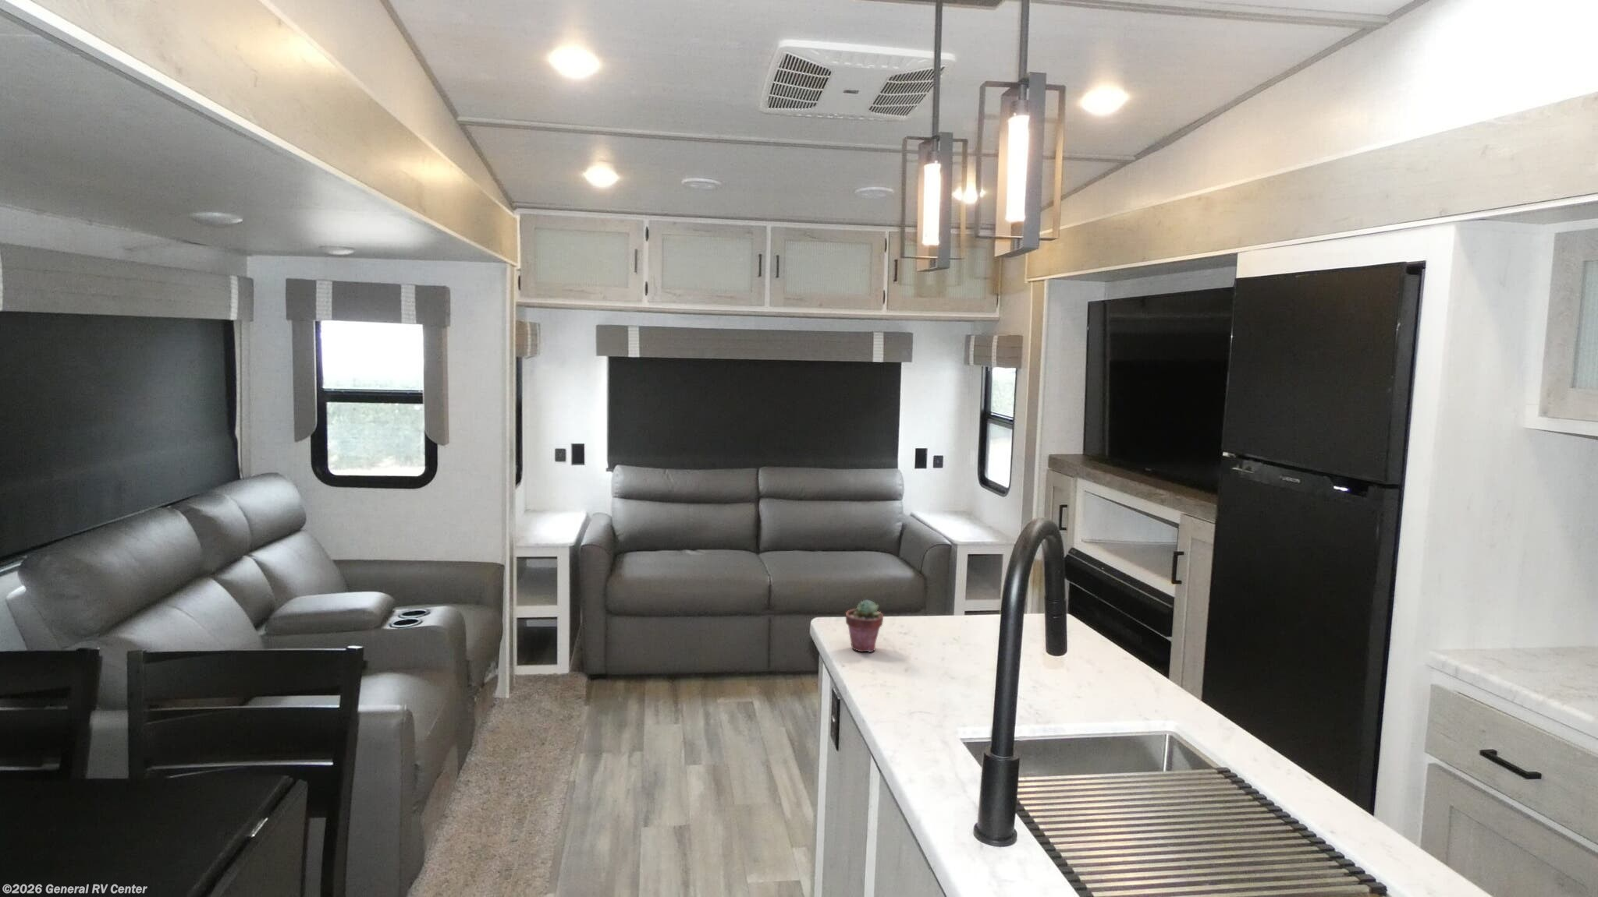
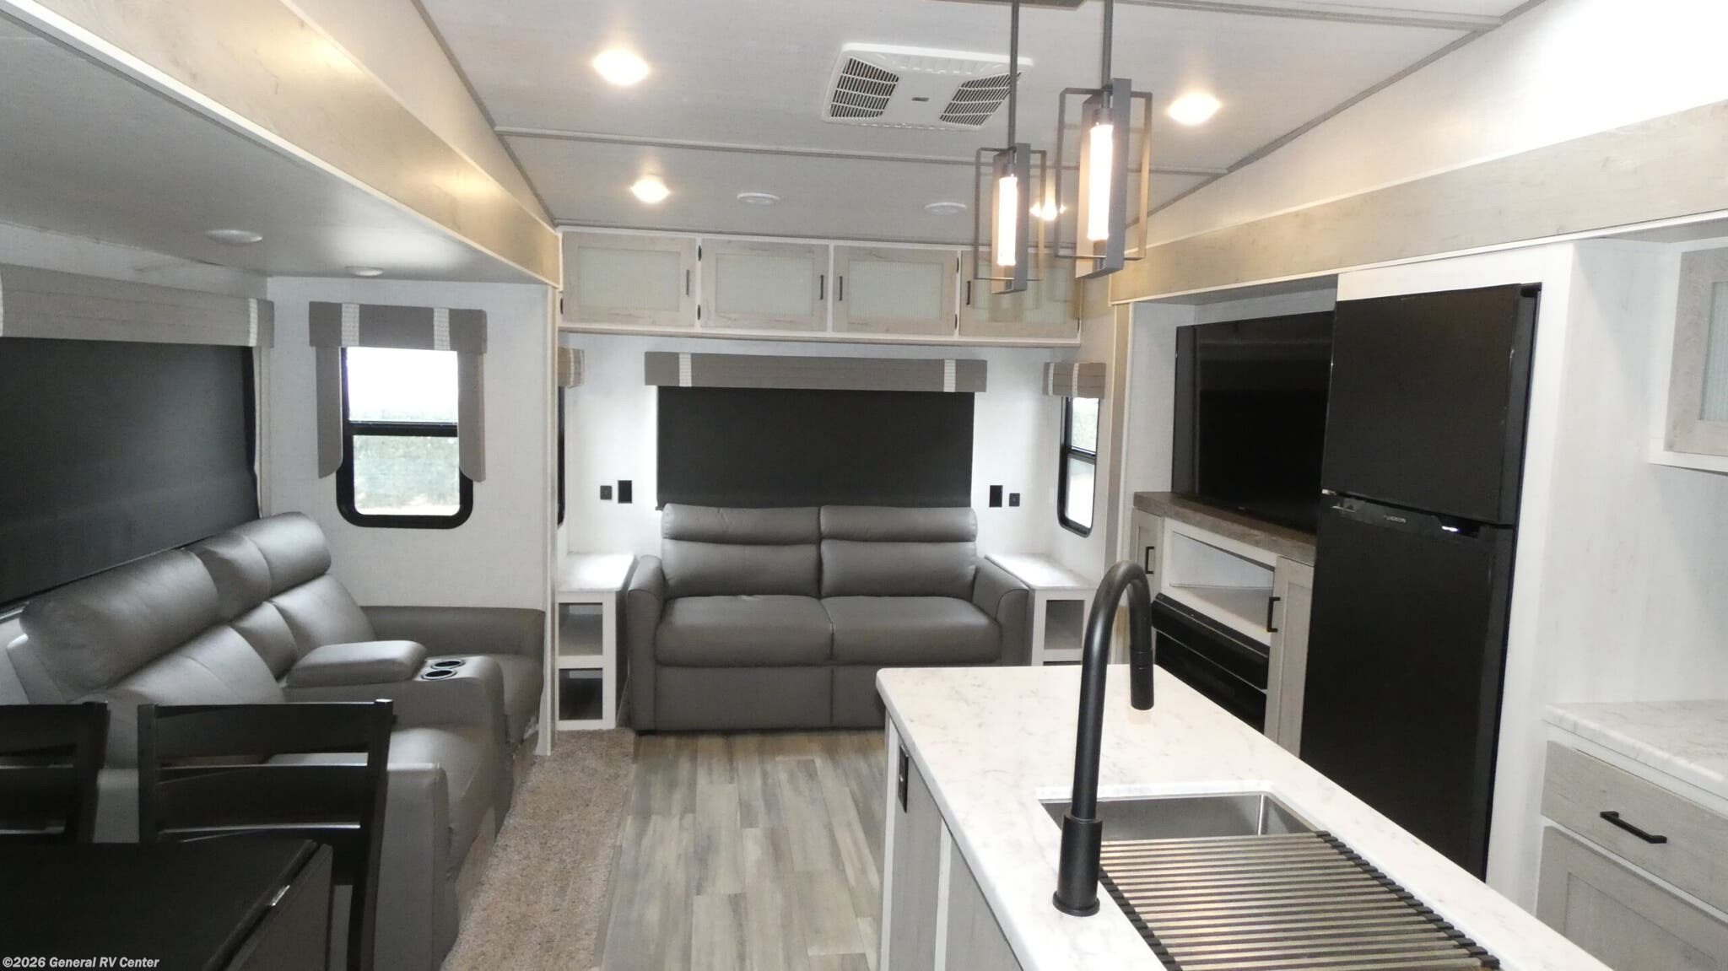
- potted succulent [845,599,884,654]
